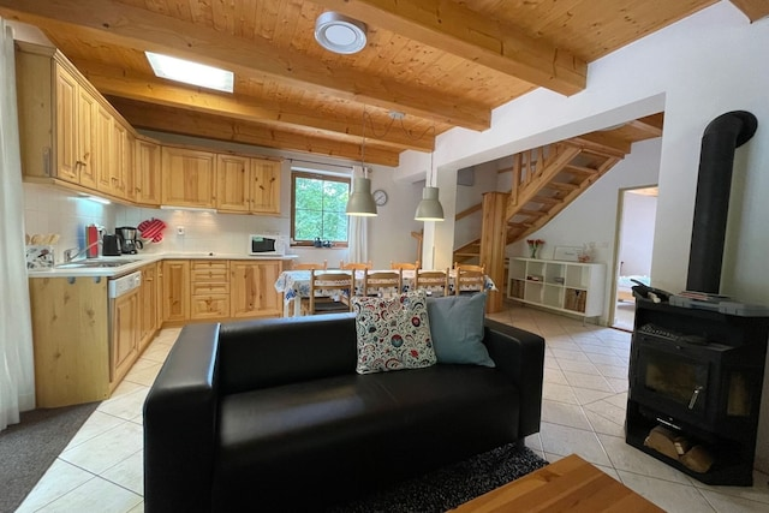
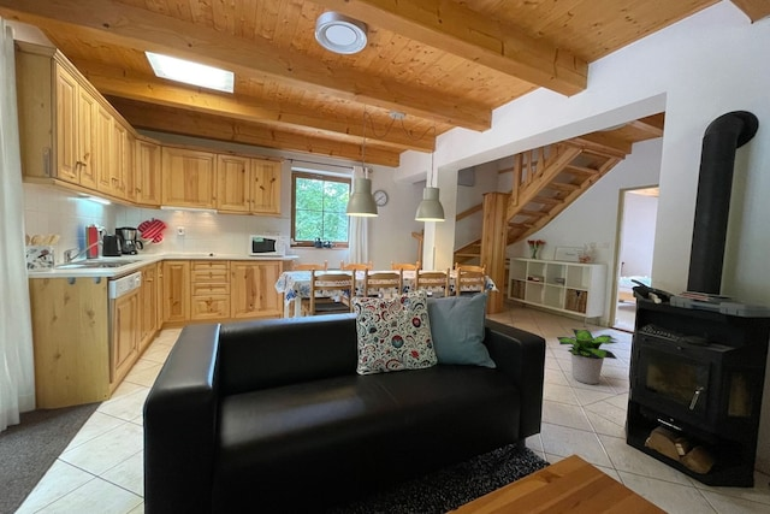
+ potted plant [556,327,620,385]
